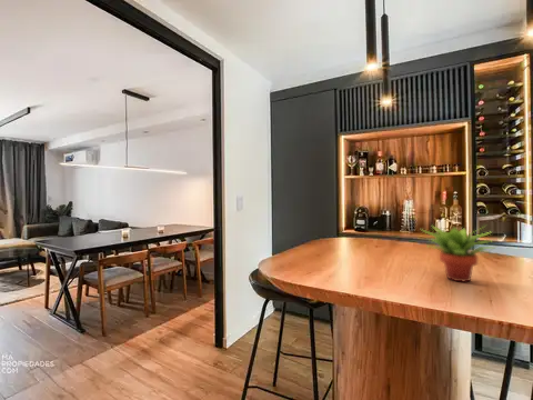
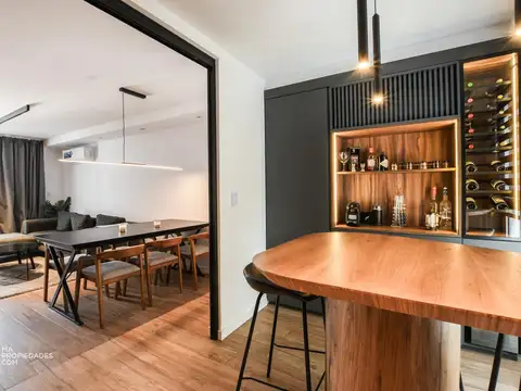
- succulent plant [420,223,499,283]
